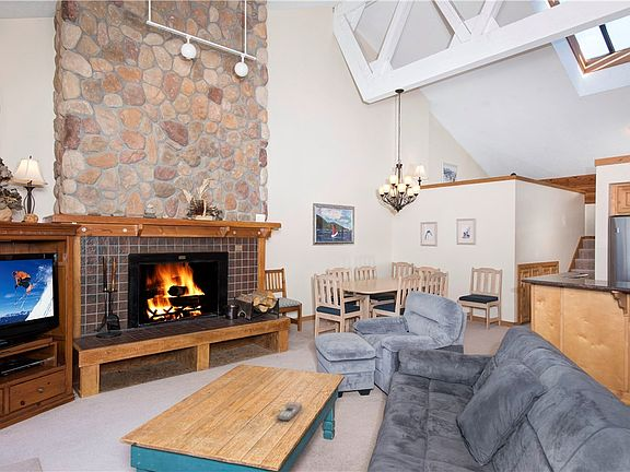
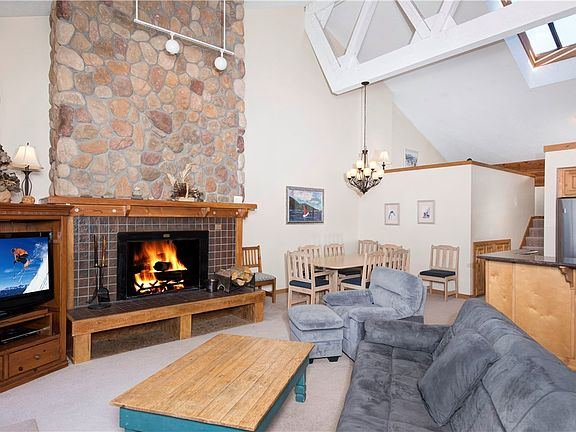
- remote control [277,401,303,422]
